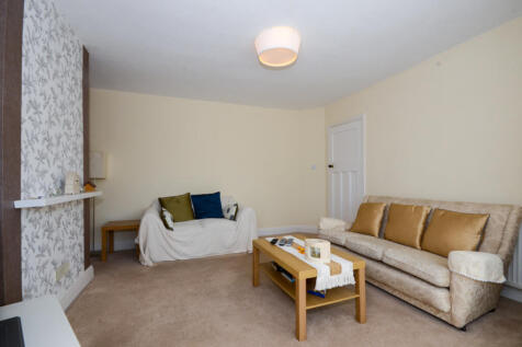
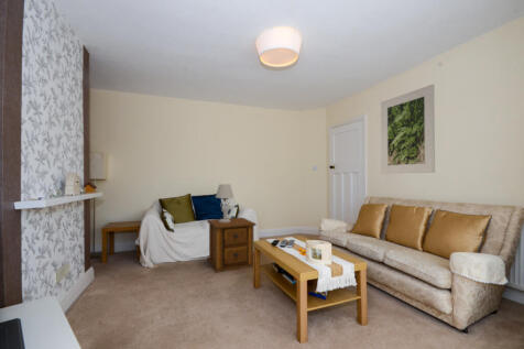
+ table lamp [215,183,234,222]
+ side table [206,217,258,274]
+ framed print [380,83,436,174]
